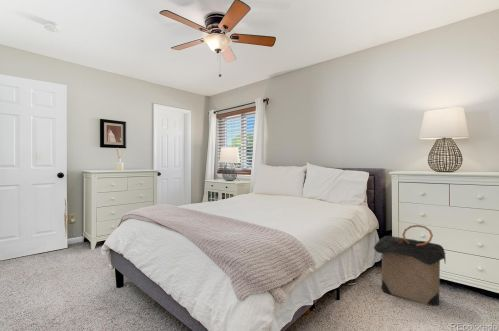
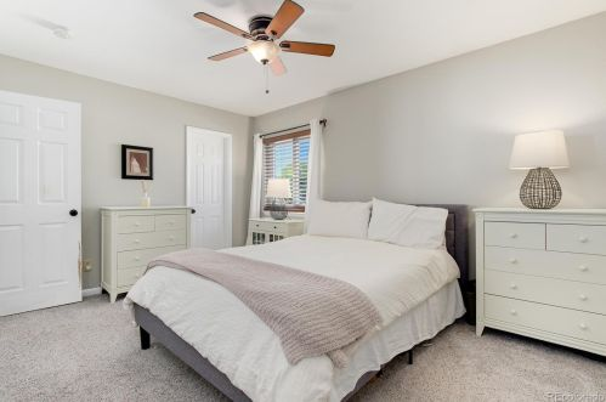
- laundry hamper [373,224,447,307]
